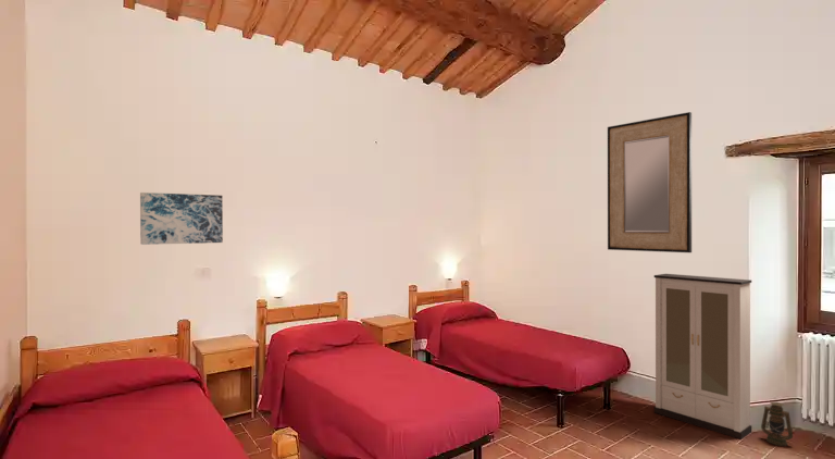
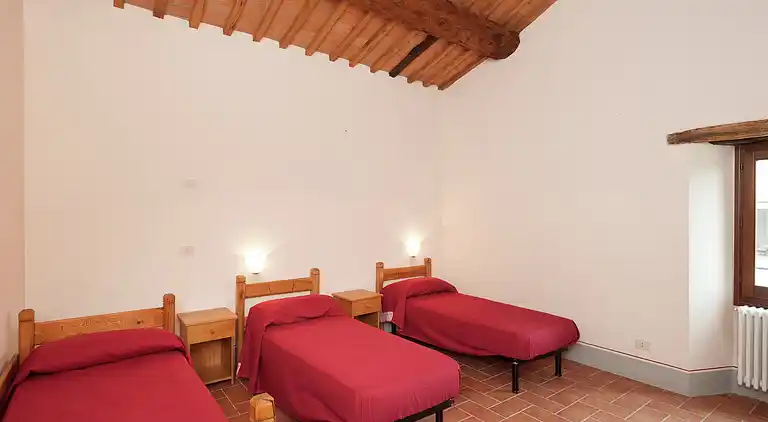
- home mirror [607,111,693,253]
- wall art [139,191,224,246]
- lantern [760,400,794,447]
- cabinet [653,273,752,441]
